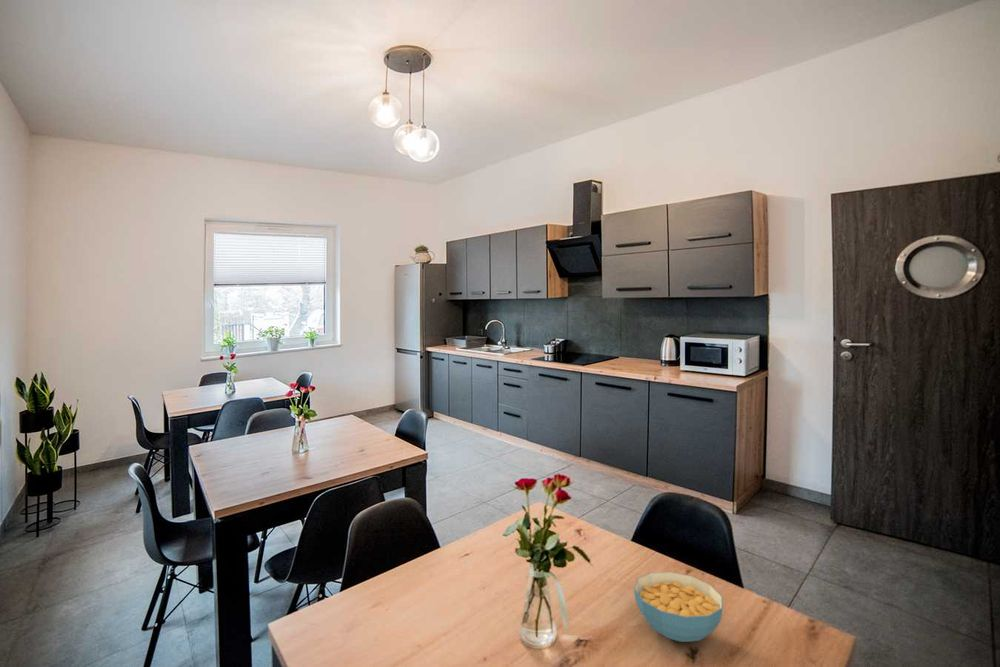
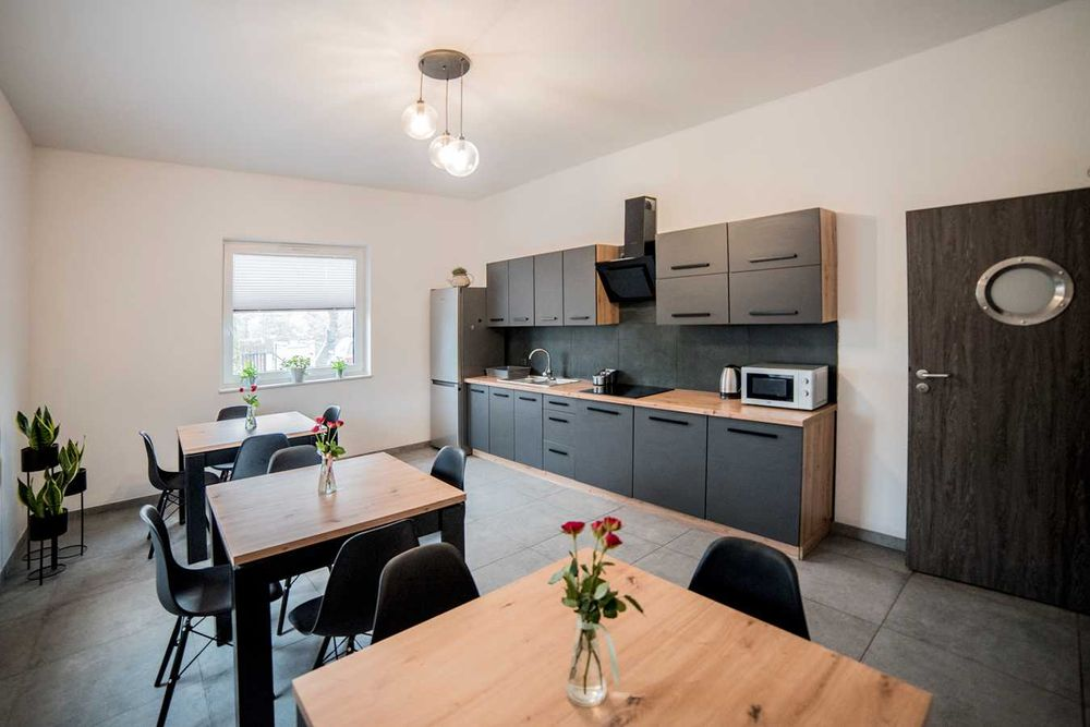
- cereal bowl [633,571,724,643]
